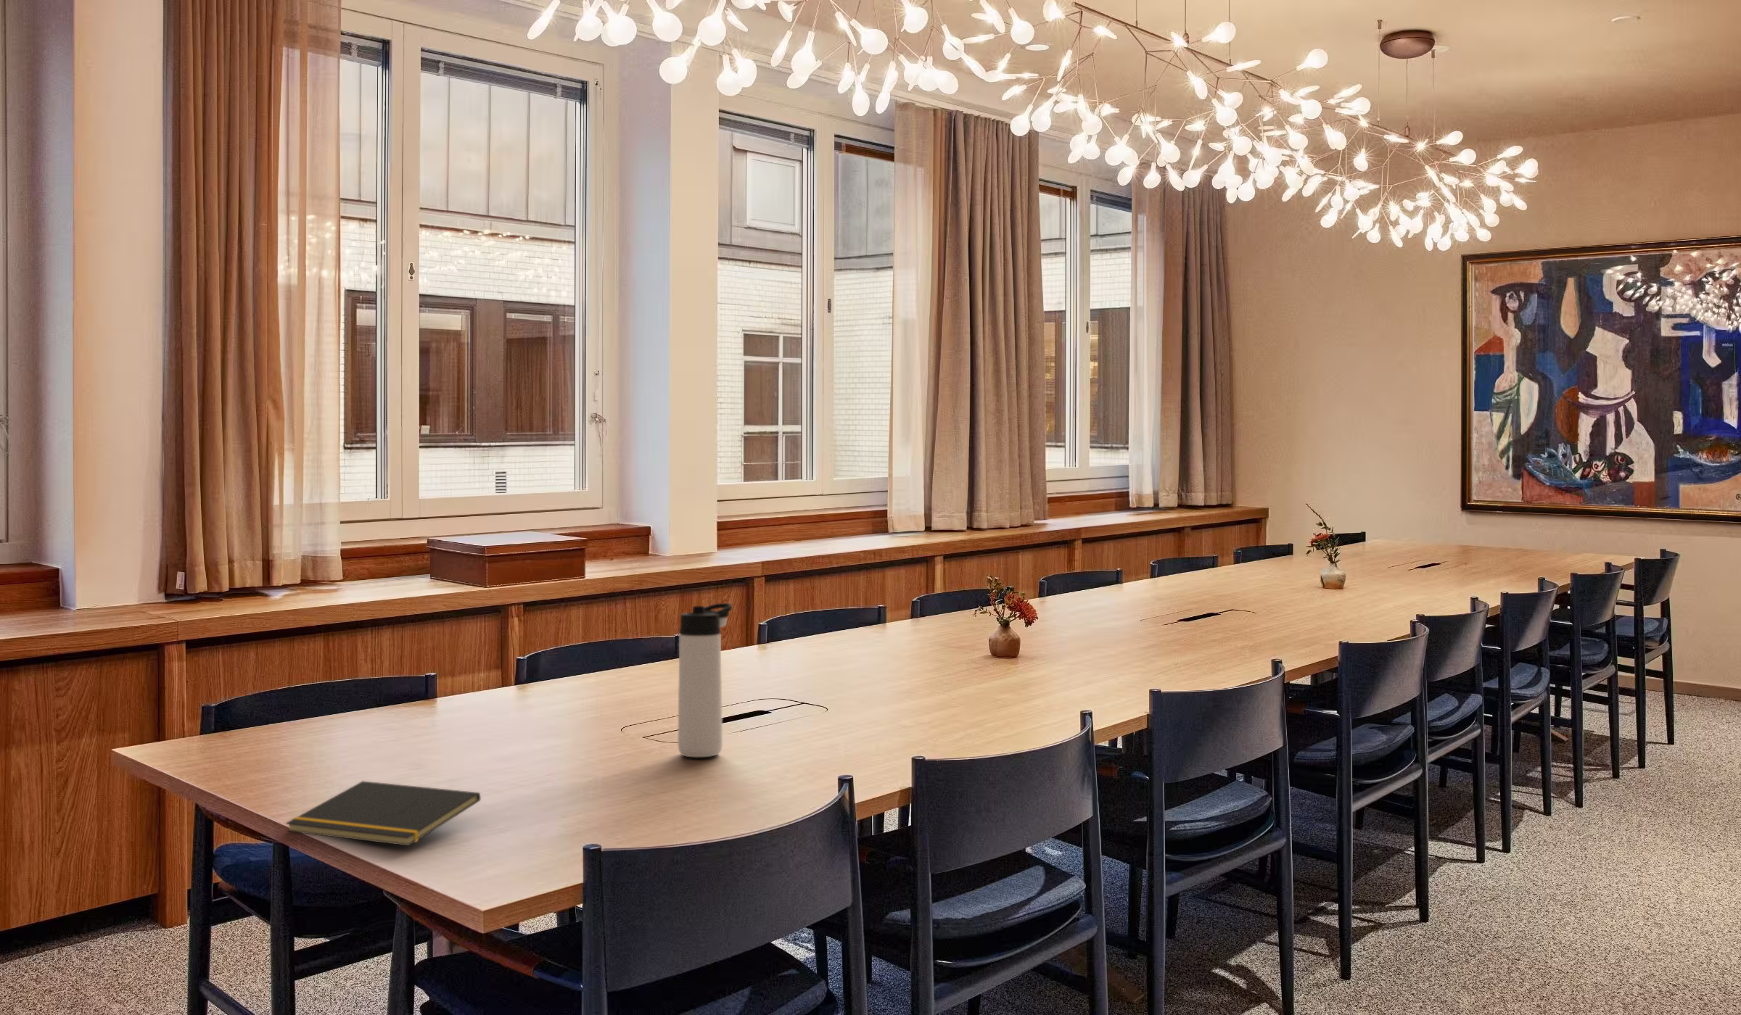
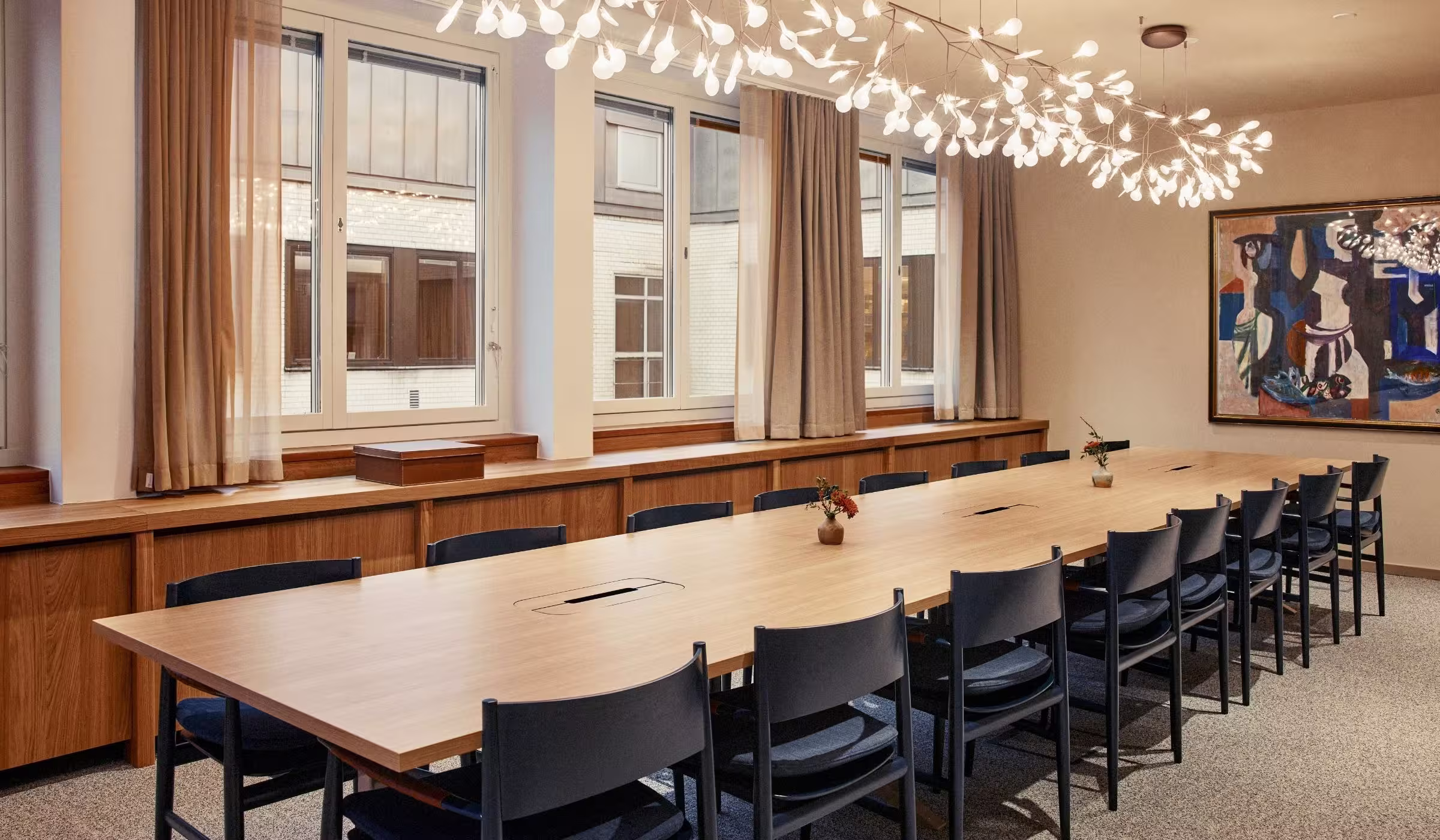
- notepad [285,781,481,847]
- thermos bottle [677,603,733,758]
